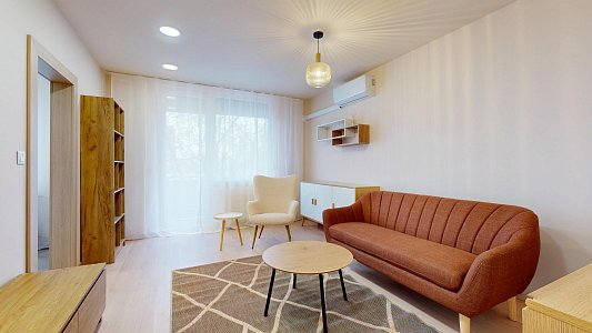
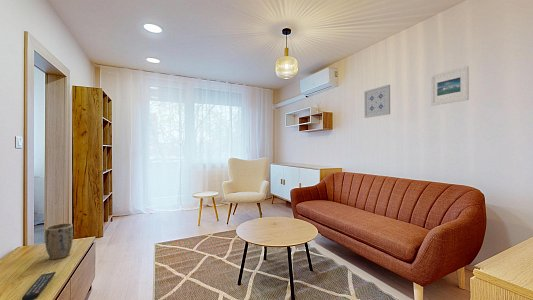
+ wall art [363,84,391,119]
+ remote control [21,271,57,300]
+ plant pot [44,222,74,260]
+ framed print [430,65,470,107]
